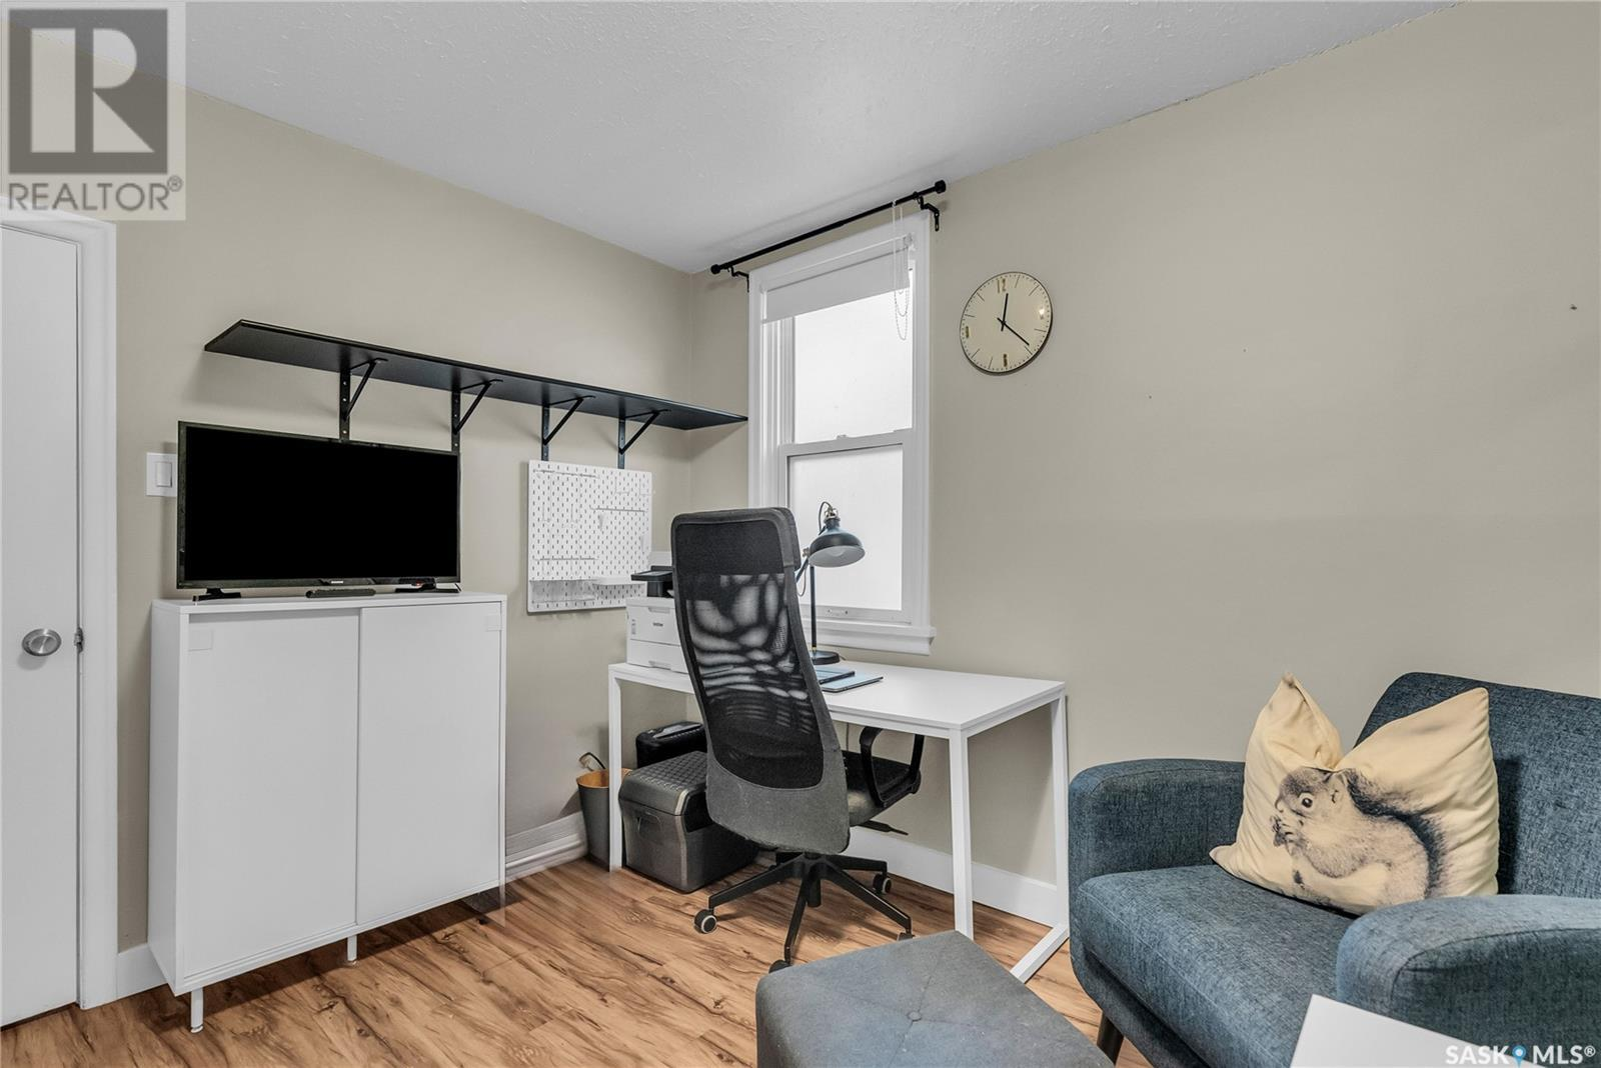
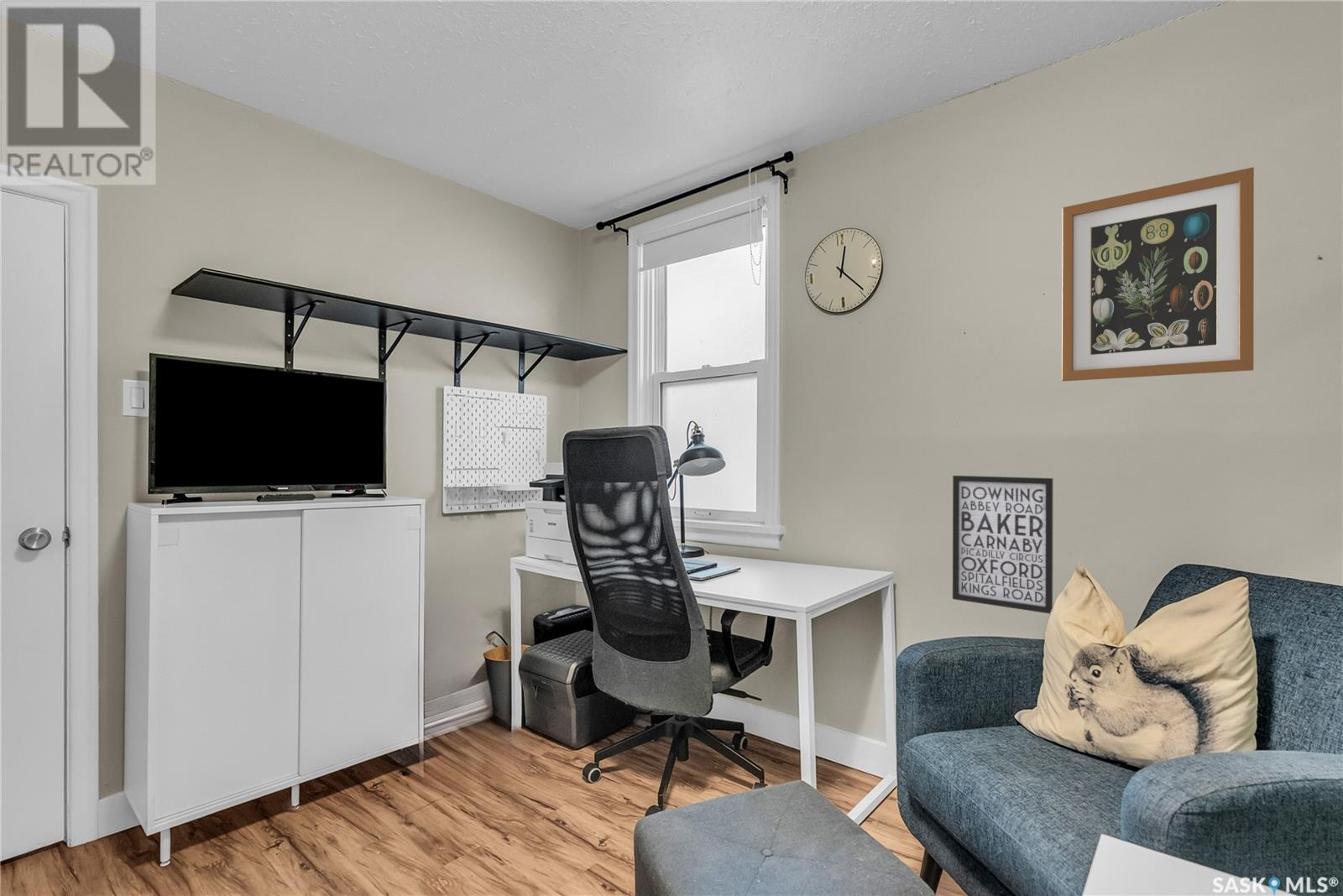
+ wall art [1061,166,1255,383]
+ wall art [952,475,1054,614]
